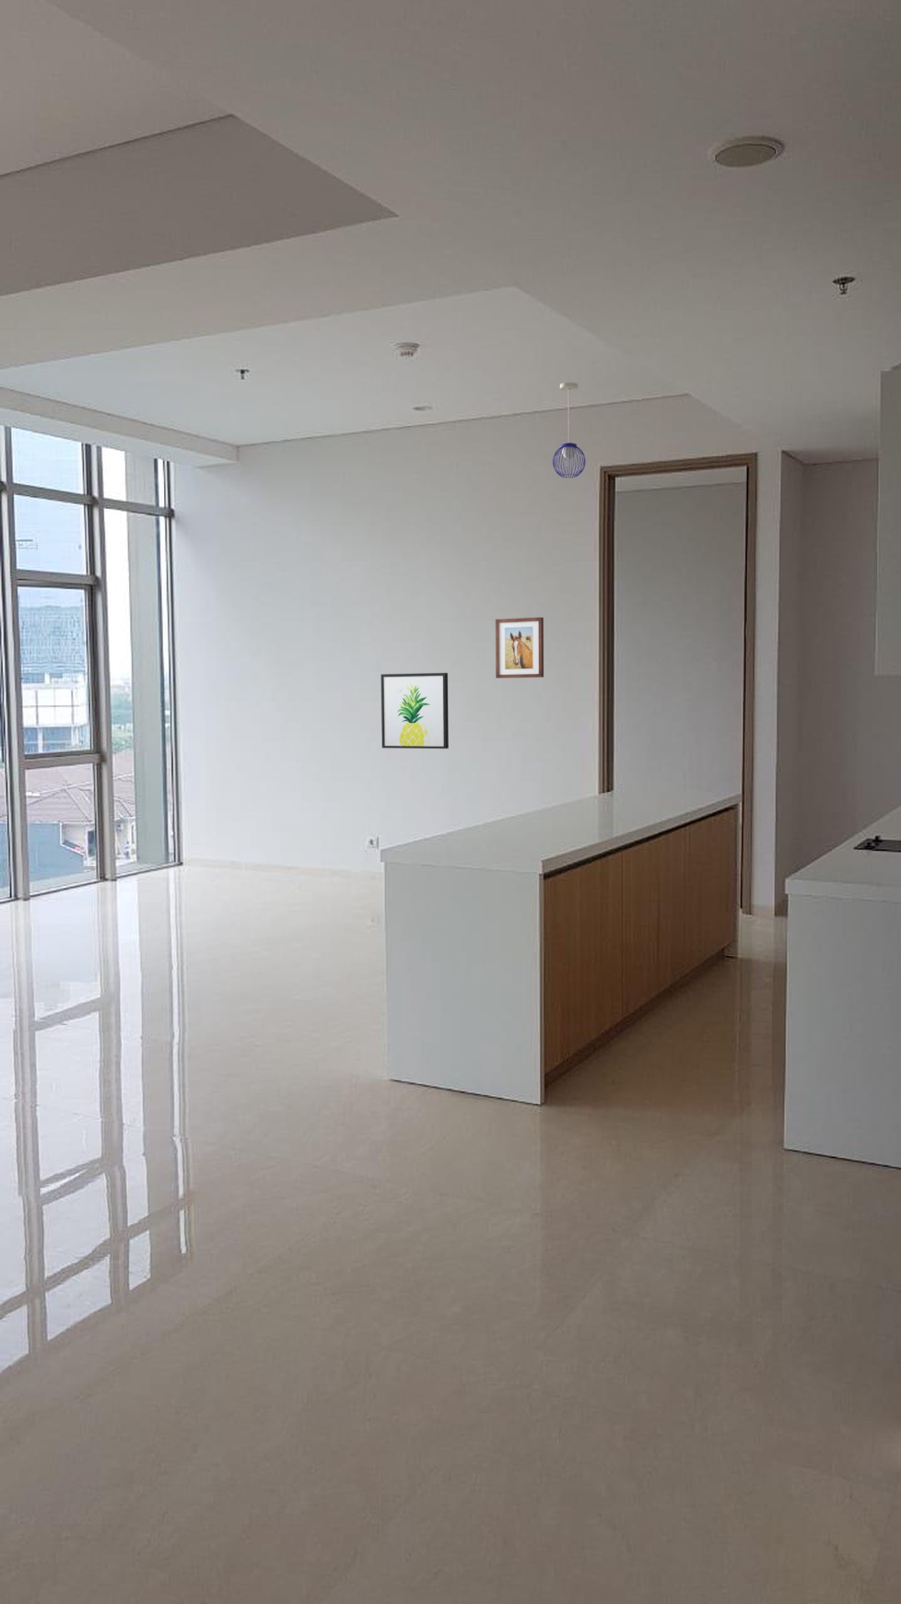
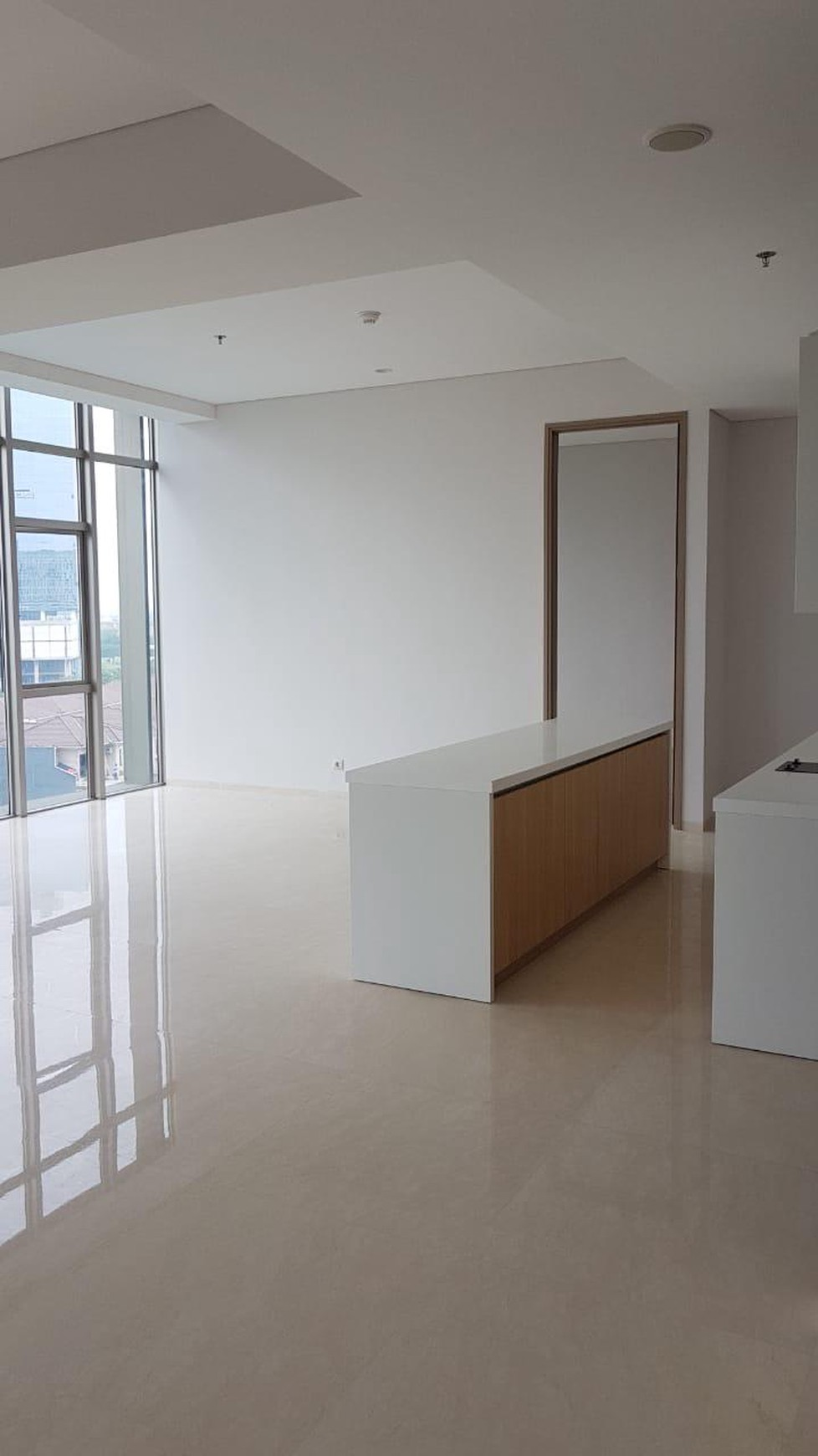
- pendant light [552,381,587,478]
- wall art [495,617,544,680]
- wall art [380,672,449,749]
